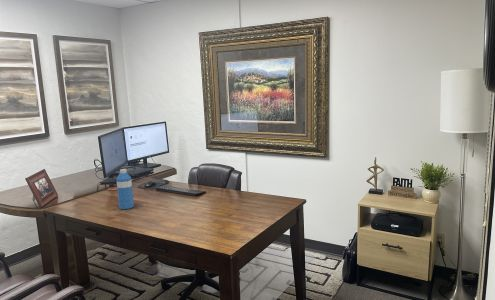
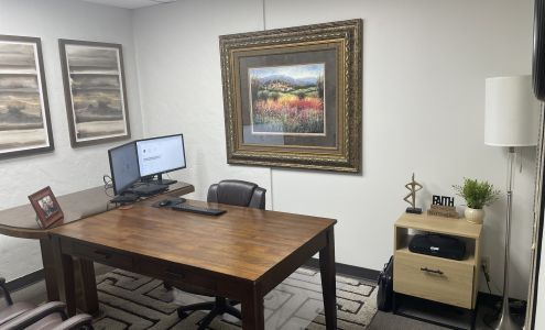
- water bottle [115,168,135,210]
